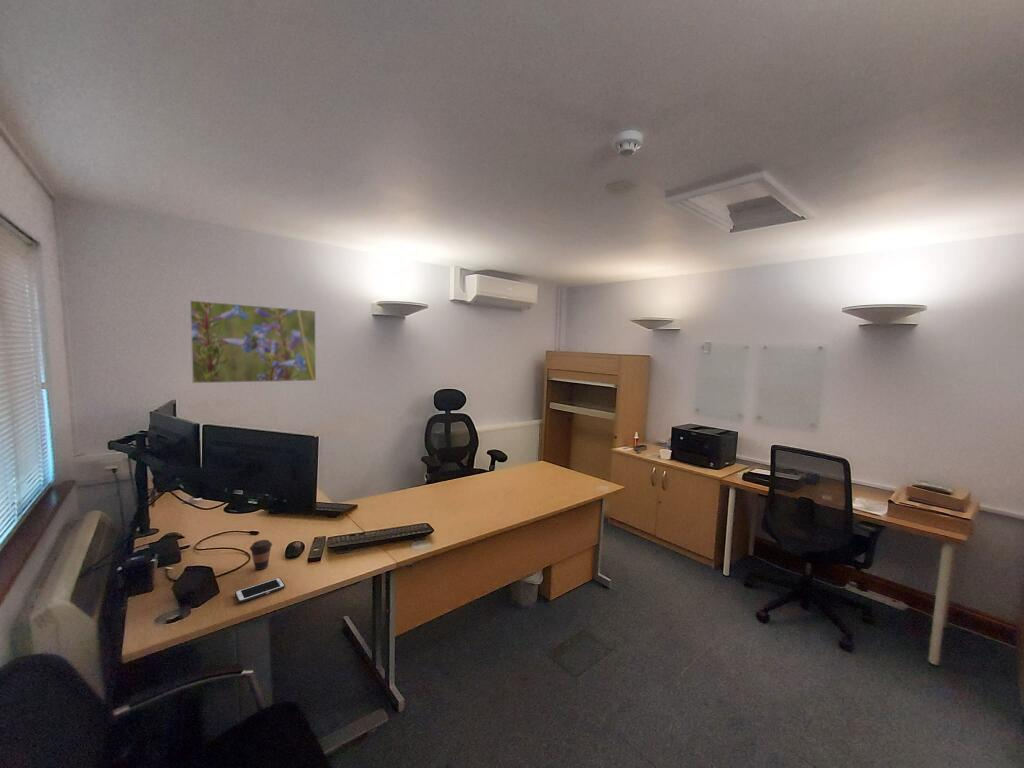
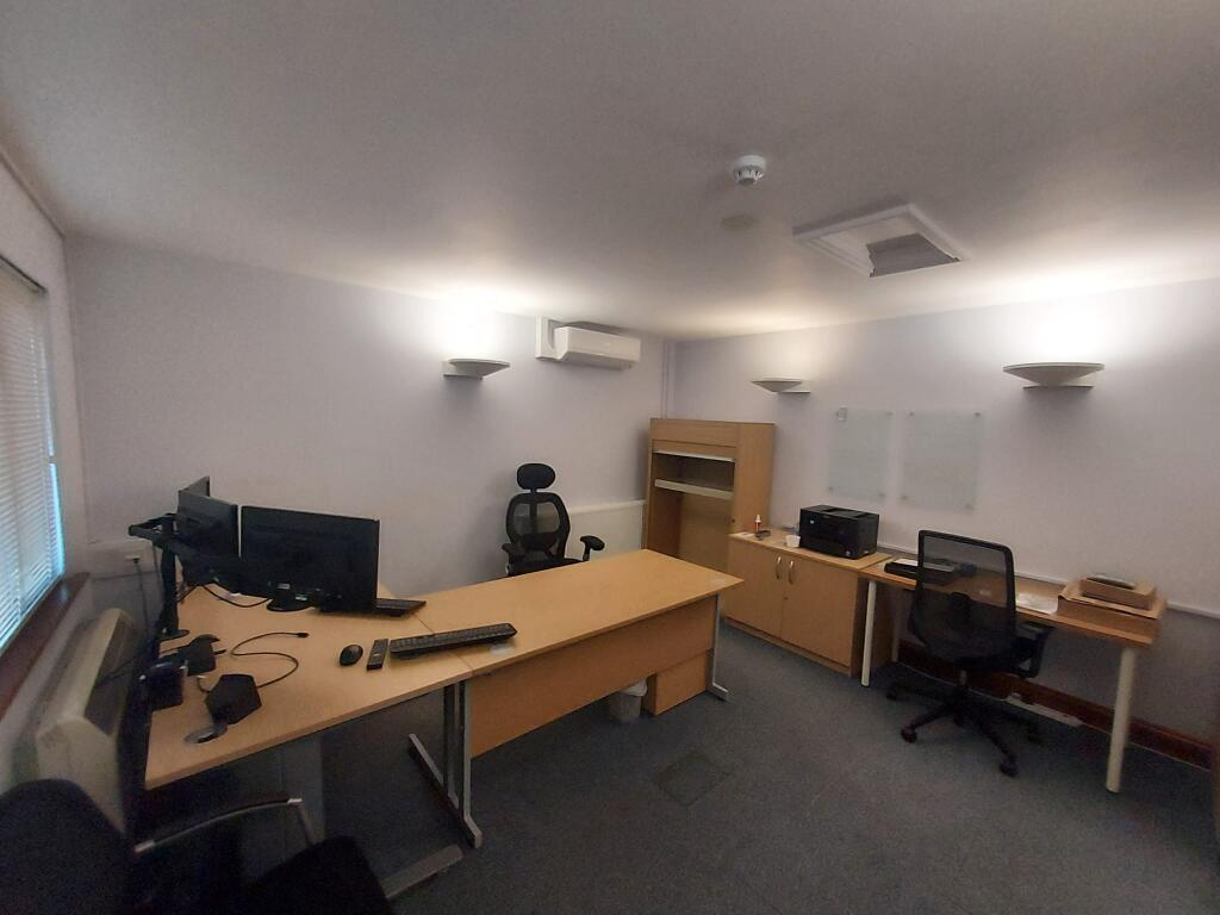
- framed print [189,299,317,384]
- cell phone [234,577,286,604]
- coffee cup [249,539,273,571]
